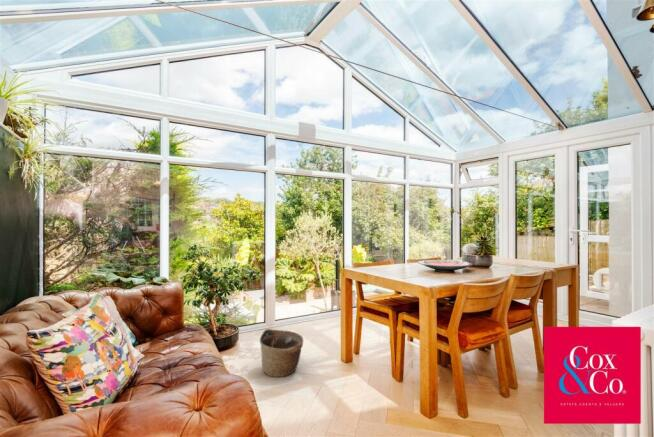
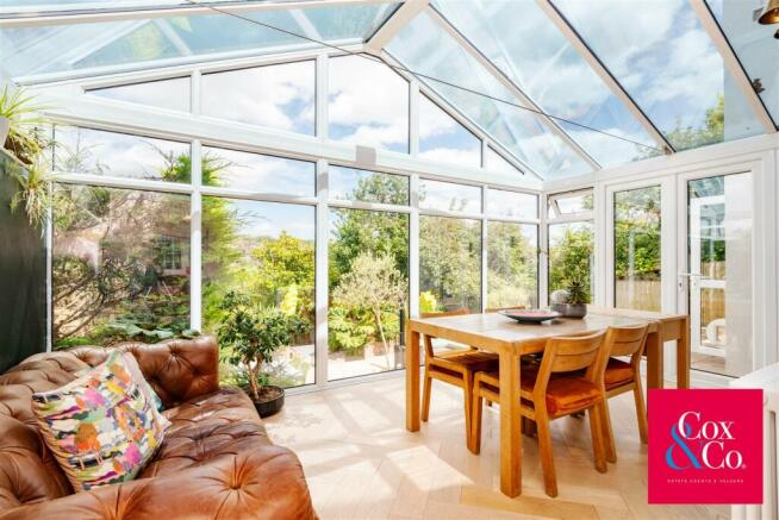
- basket [259,328,304,378]
